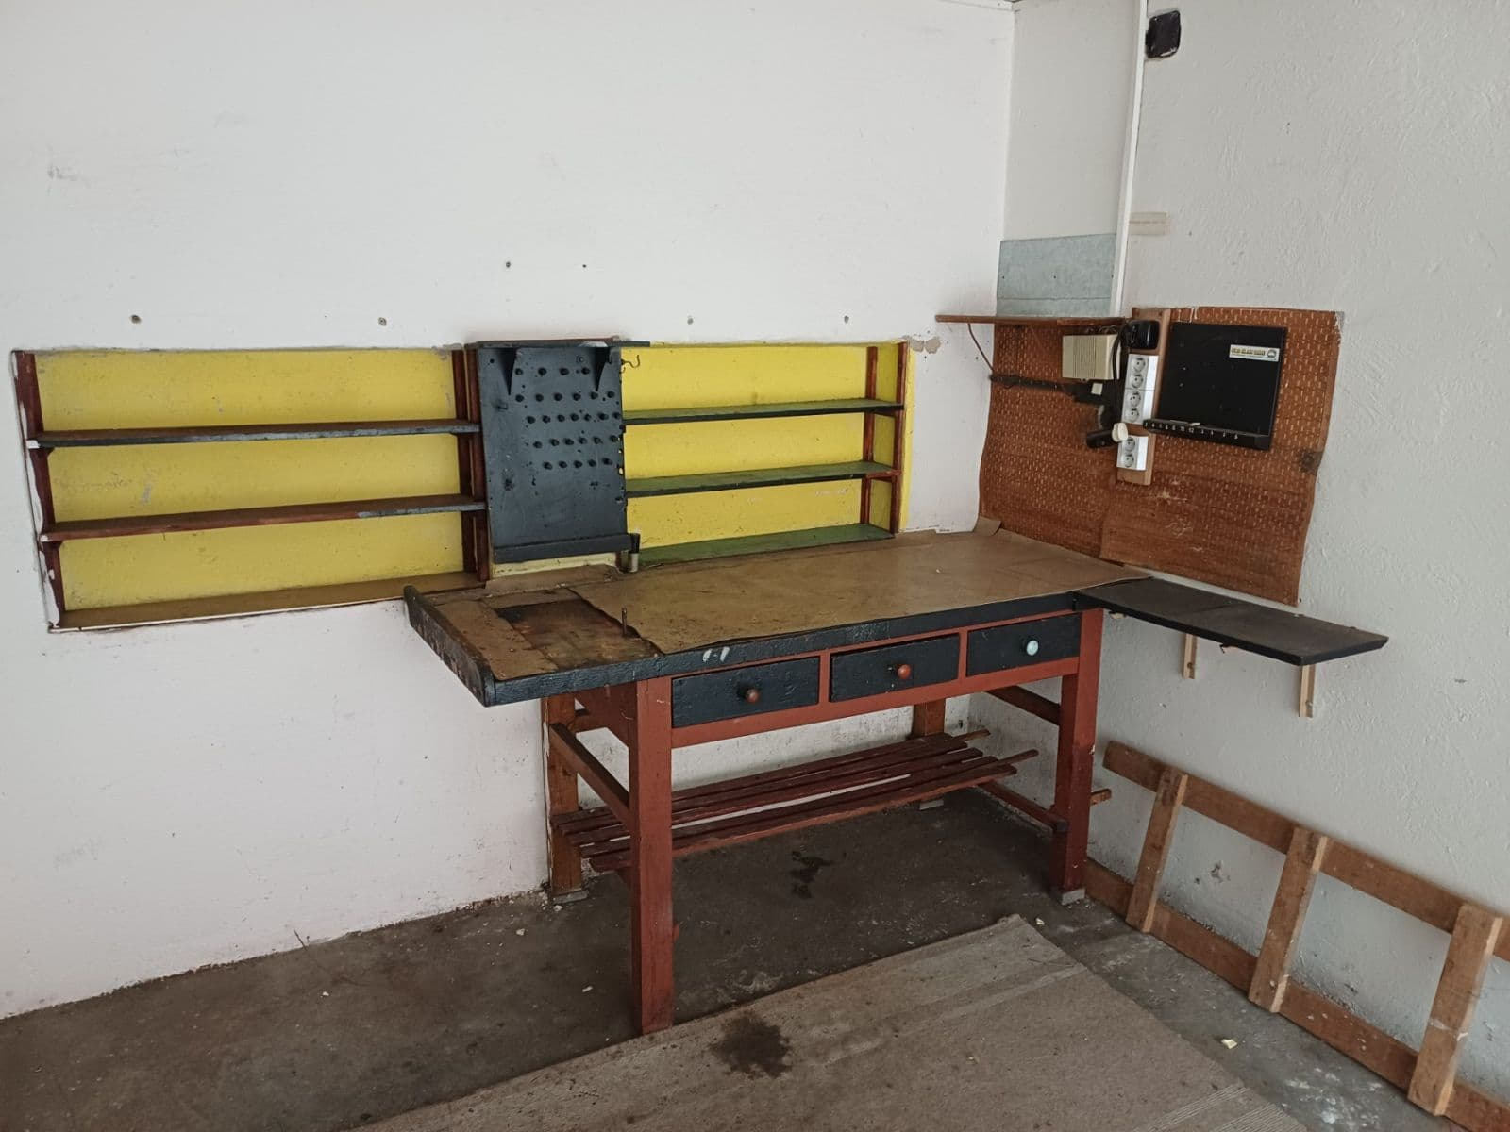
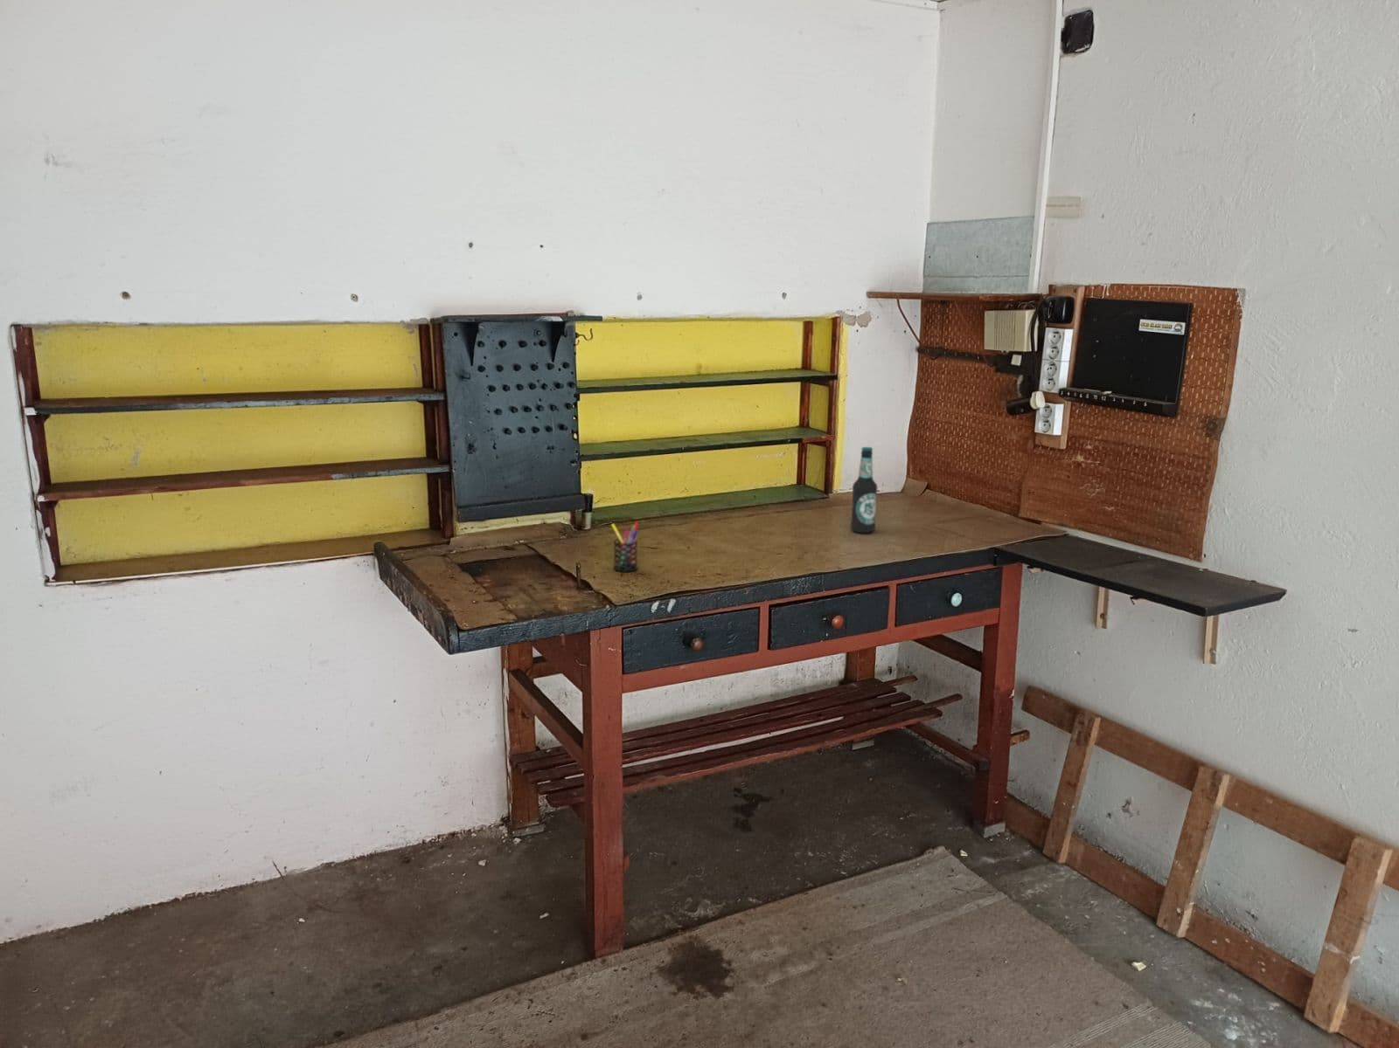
+ bottle [850,446,878,534]
+ pen holder [610,521,639,572]
